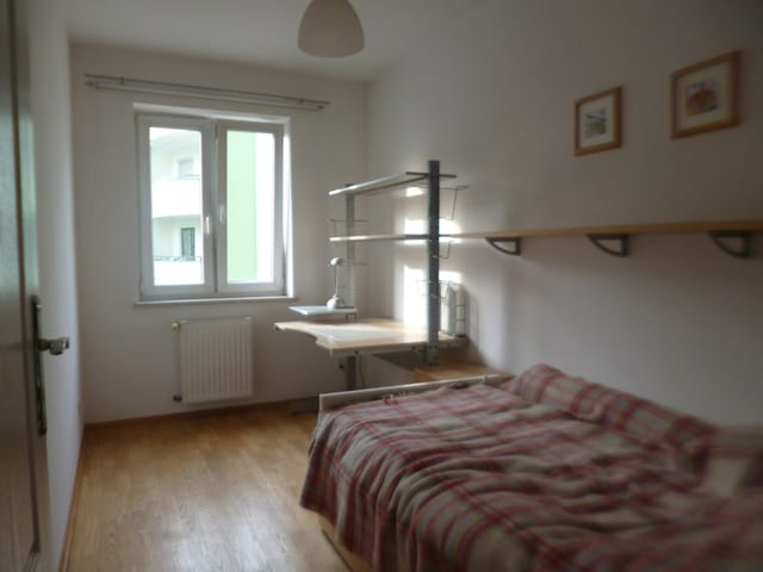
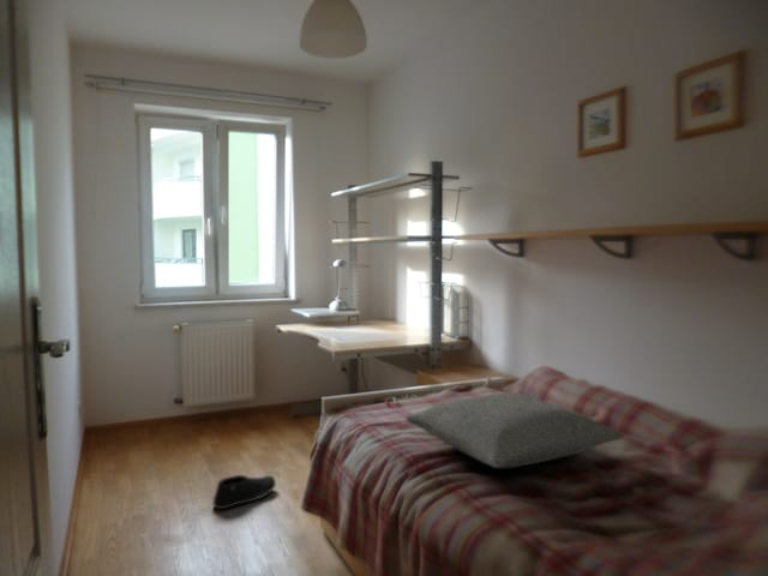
+ pillow [404,391,625,469]
+ shoe [211,474,277,510]
